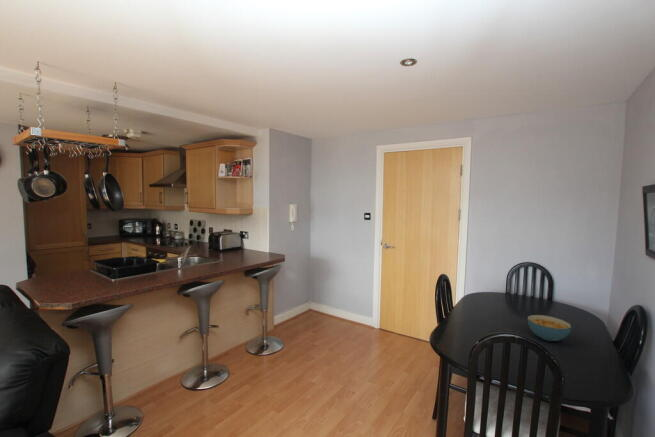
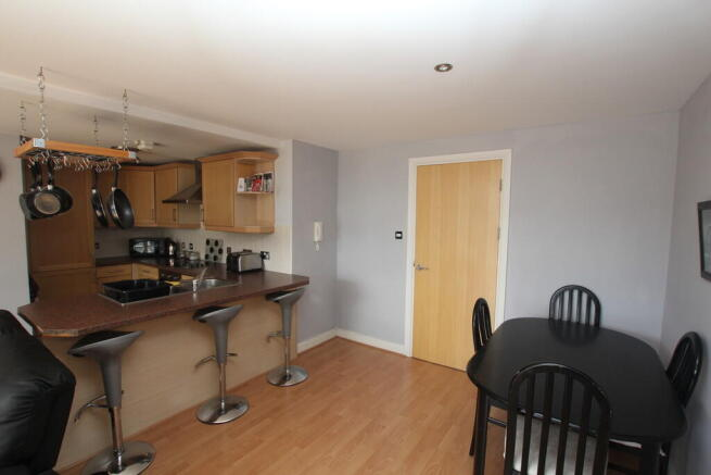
- cereal bowl [527,314,572,342]
